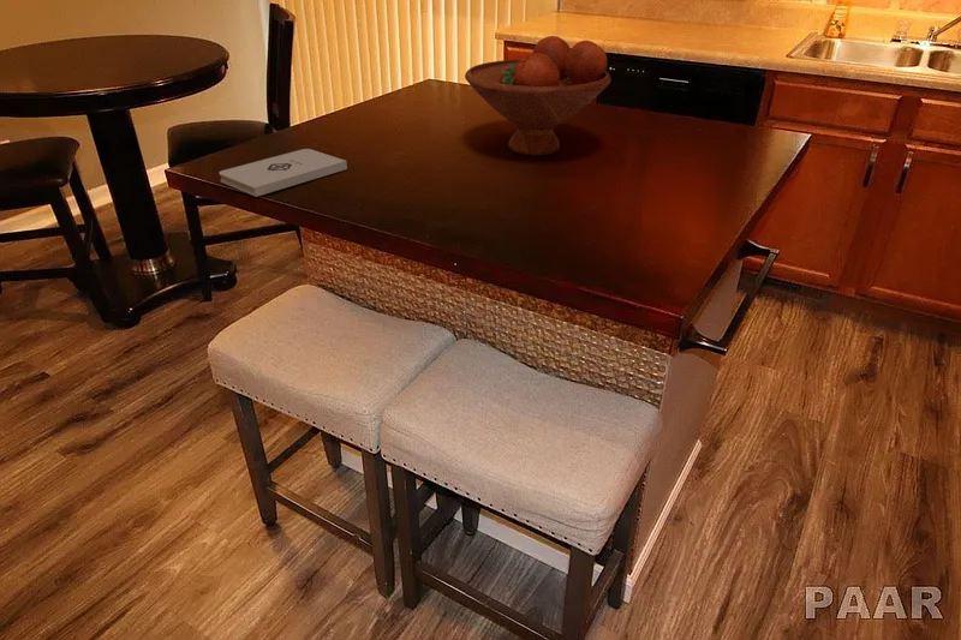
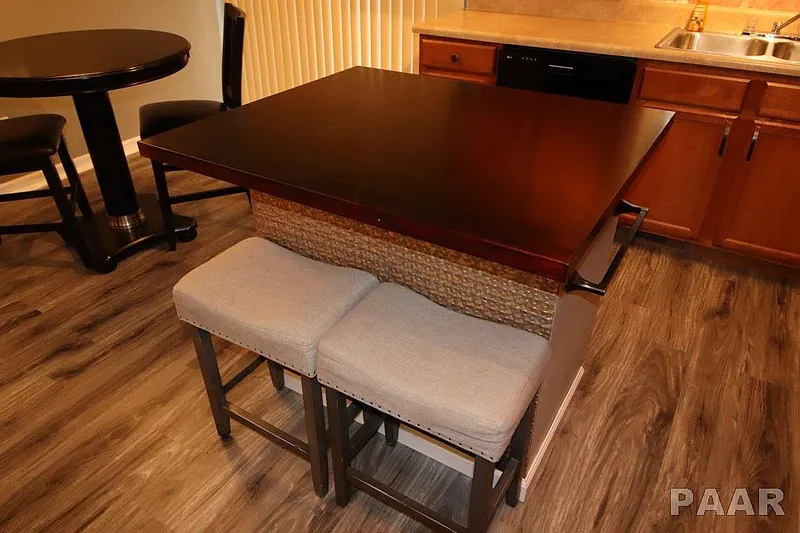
- fruit bowl [464,35,613,156]
- notepad [217,148,348,198]
